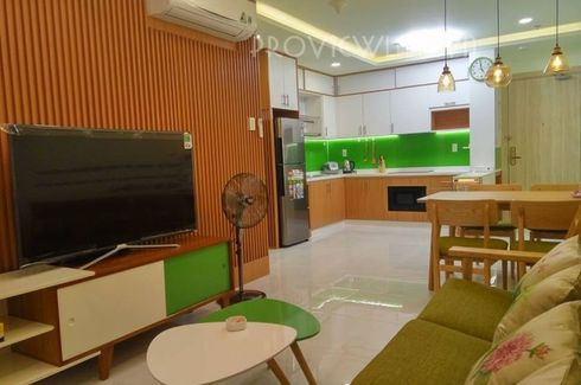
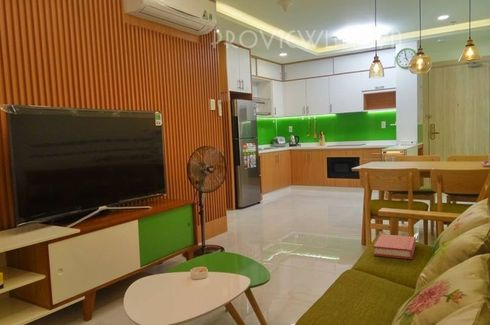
+ hardback book [373,233,417,260]
